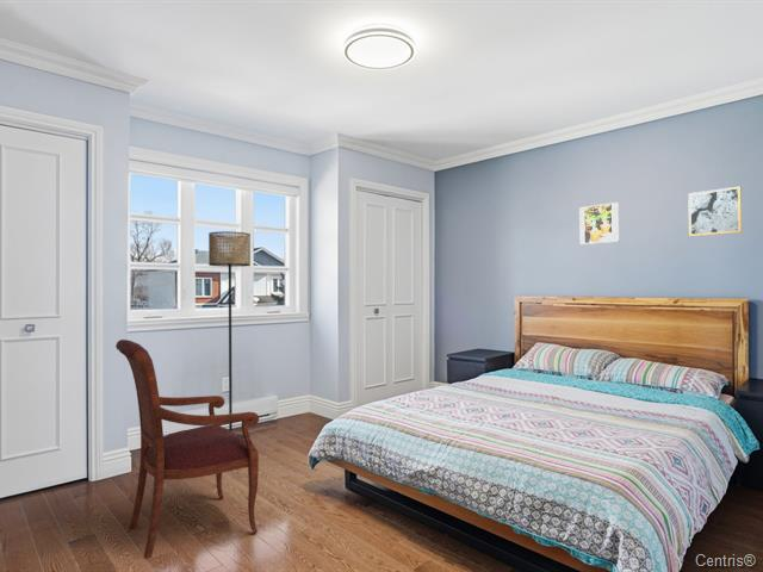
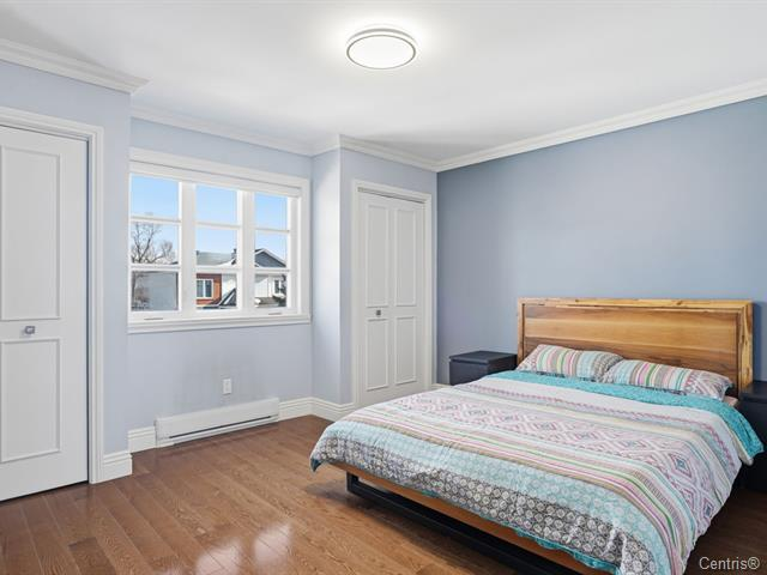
- armchair [114,338,260,560]
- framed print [578,201,620,245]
- floor lamp [207,230,252,440]
- wall art [687,185,743,237]
